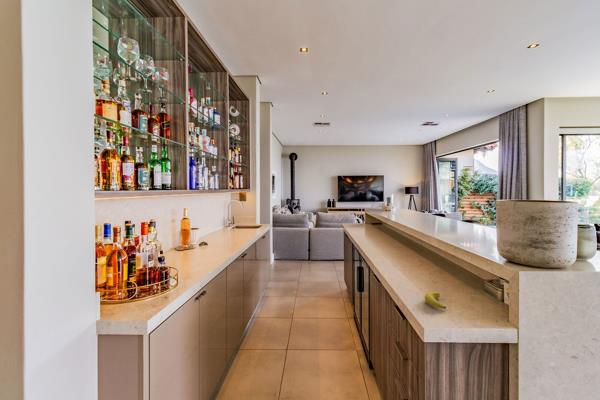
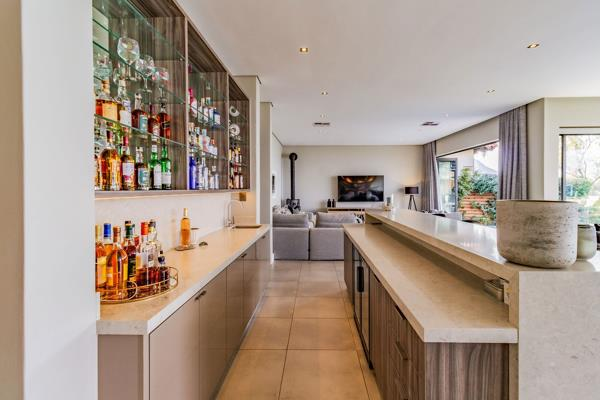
- banana [424,291,447,310]
